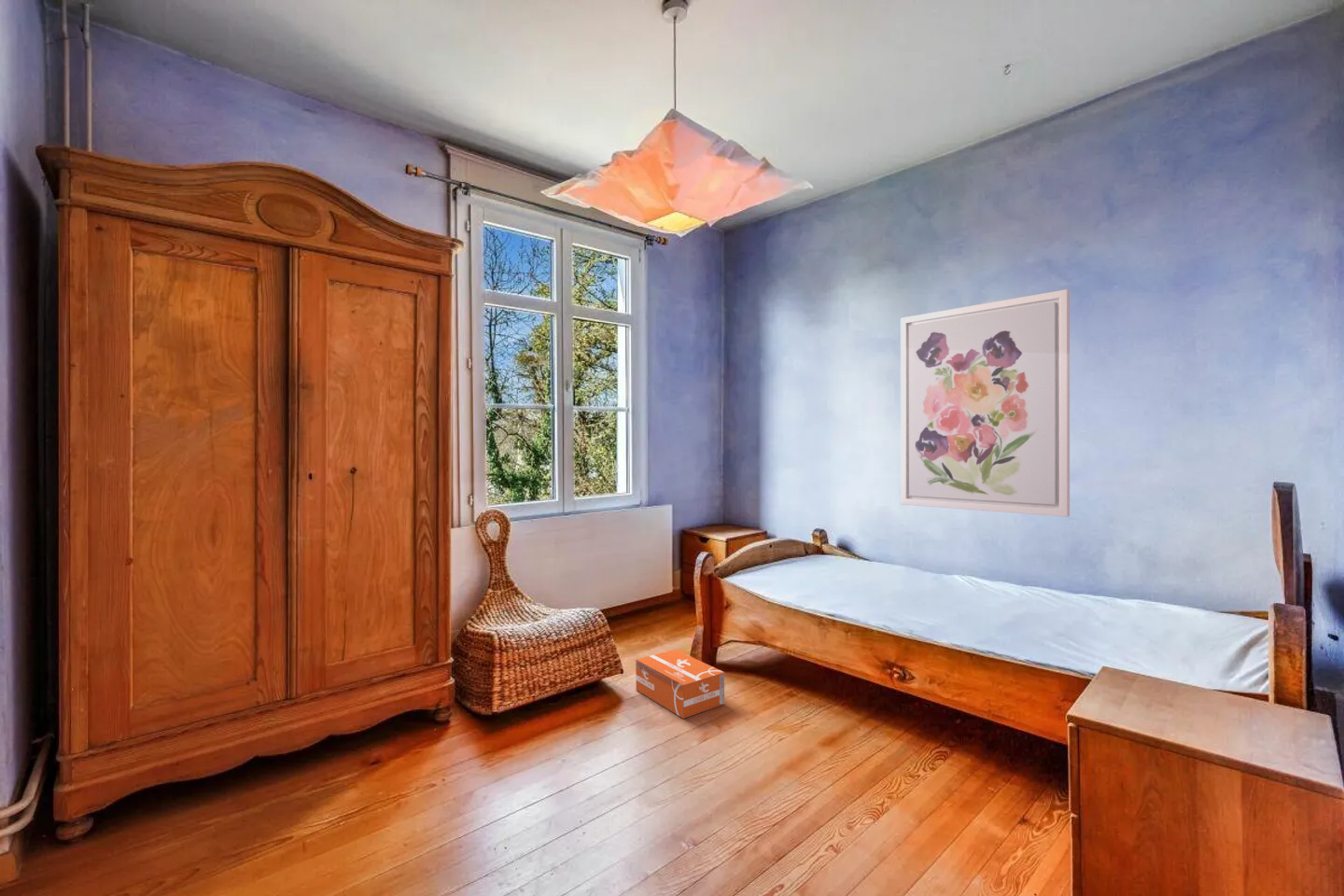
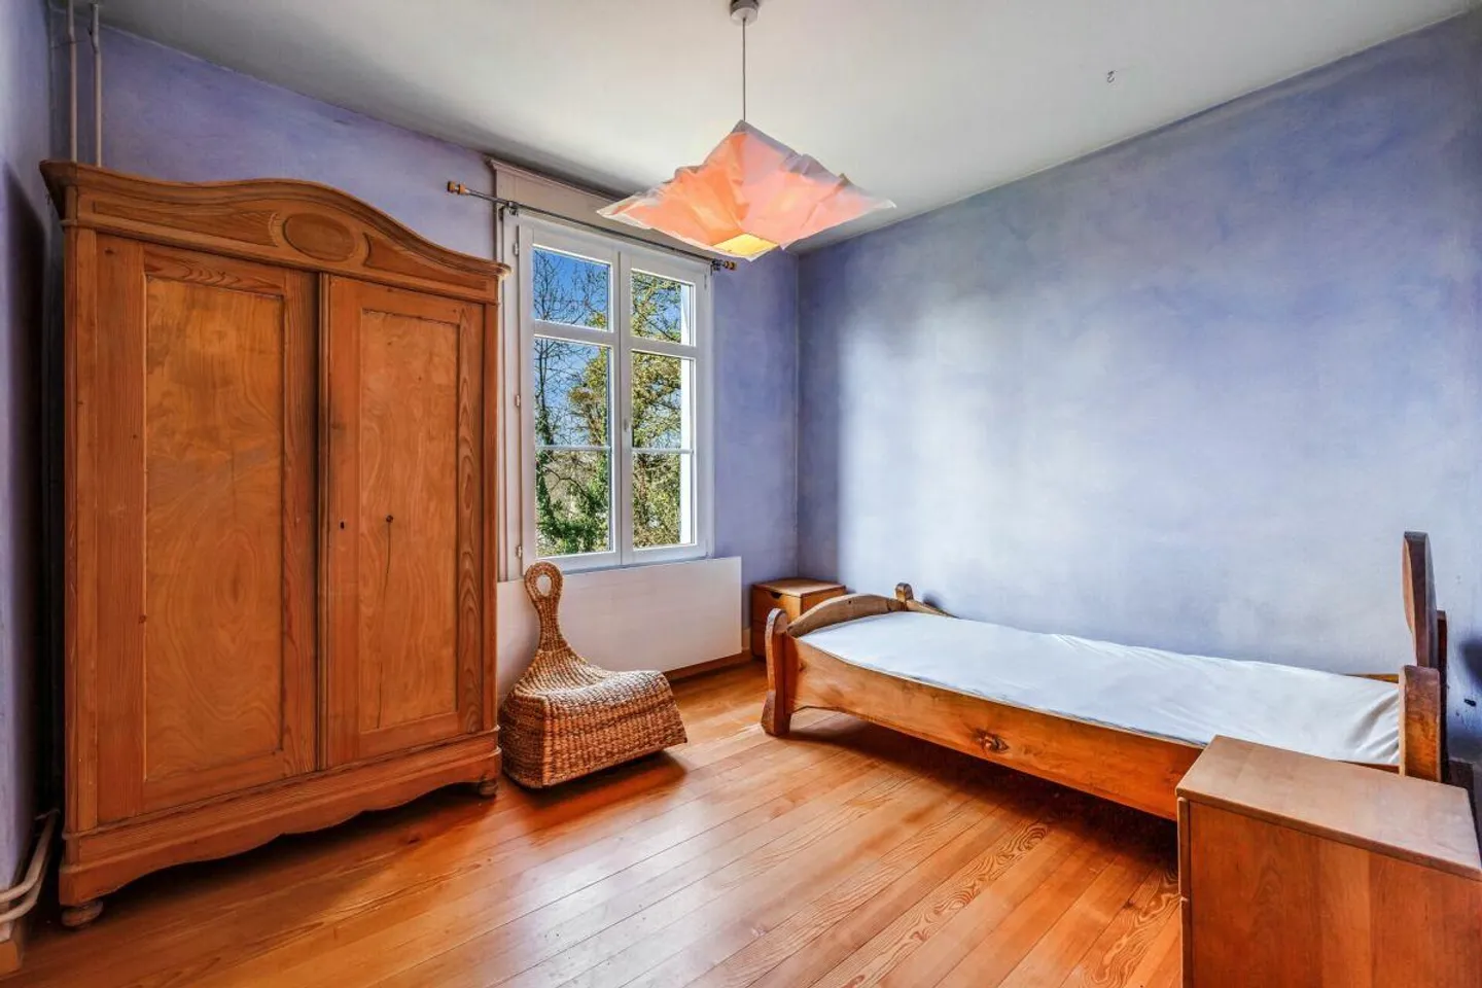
- cardboard box [635,649,725,720]
- wall art [900,288,1071,518]
